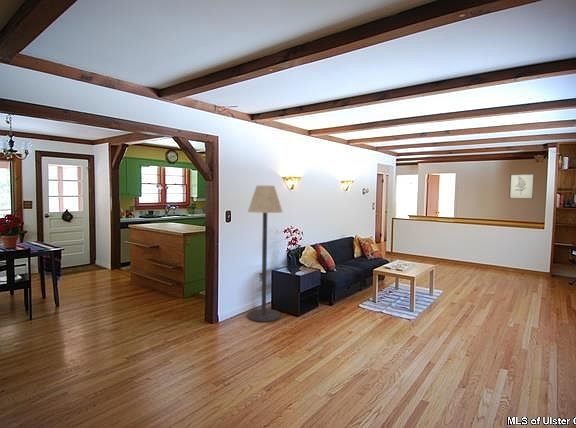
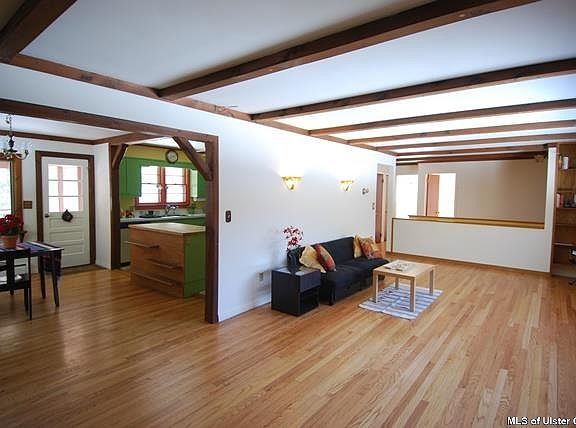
- wall art [508,173,535,200]
- floor lamp [246,185,283,323]
